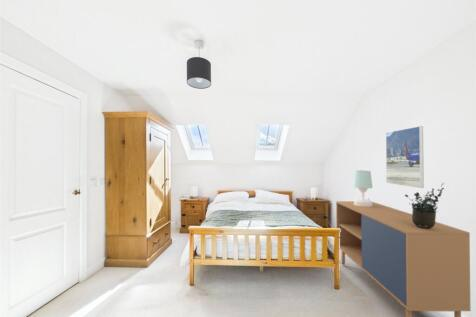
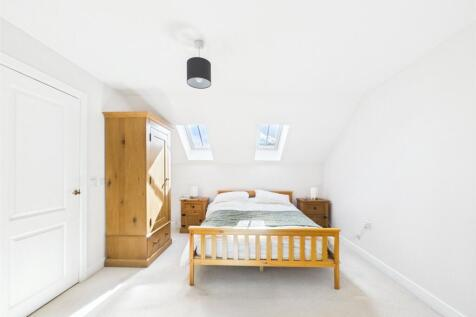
- potted plant [404,182,445,229]
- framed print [385,125,425,189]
- table lamp [352,169,374,207]
- storage cabinet [335,200,472,317]
